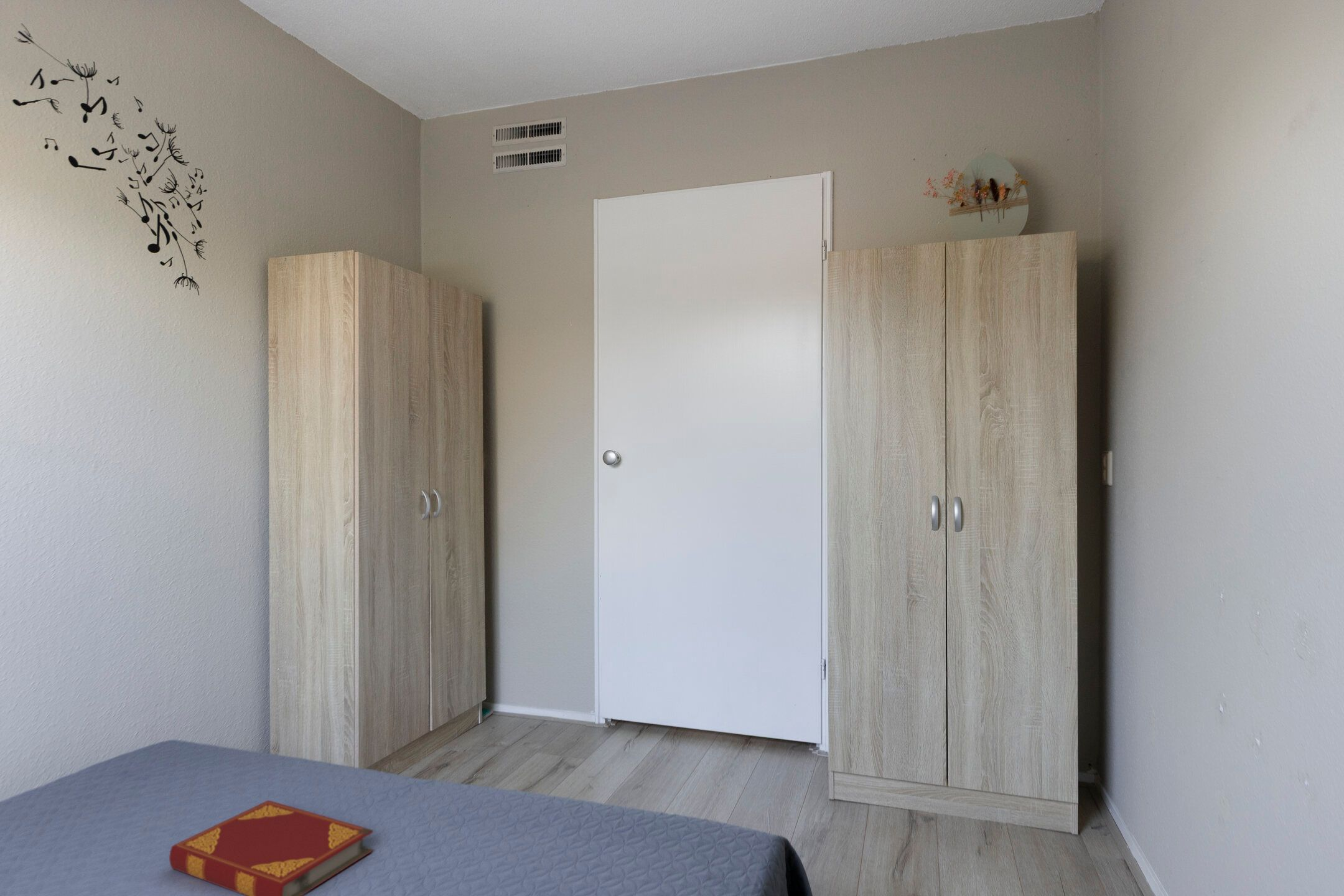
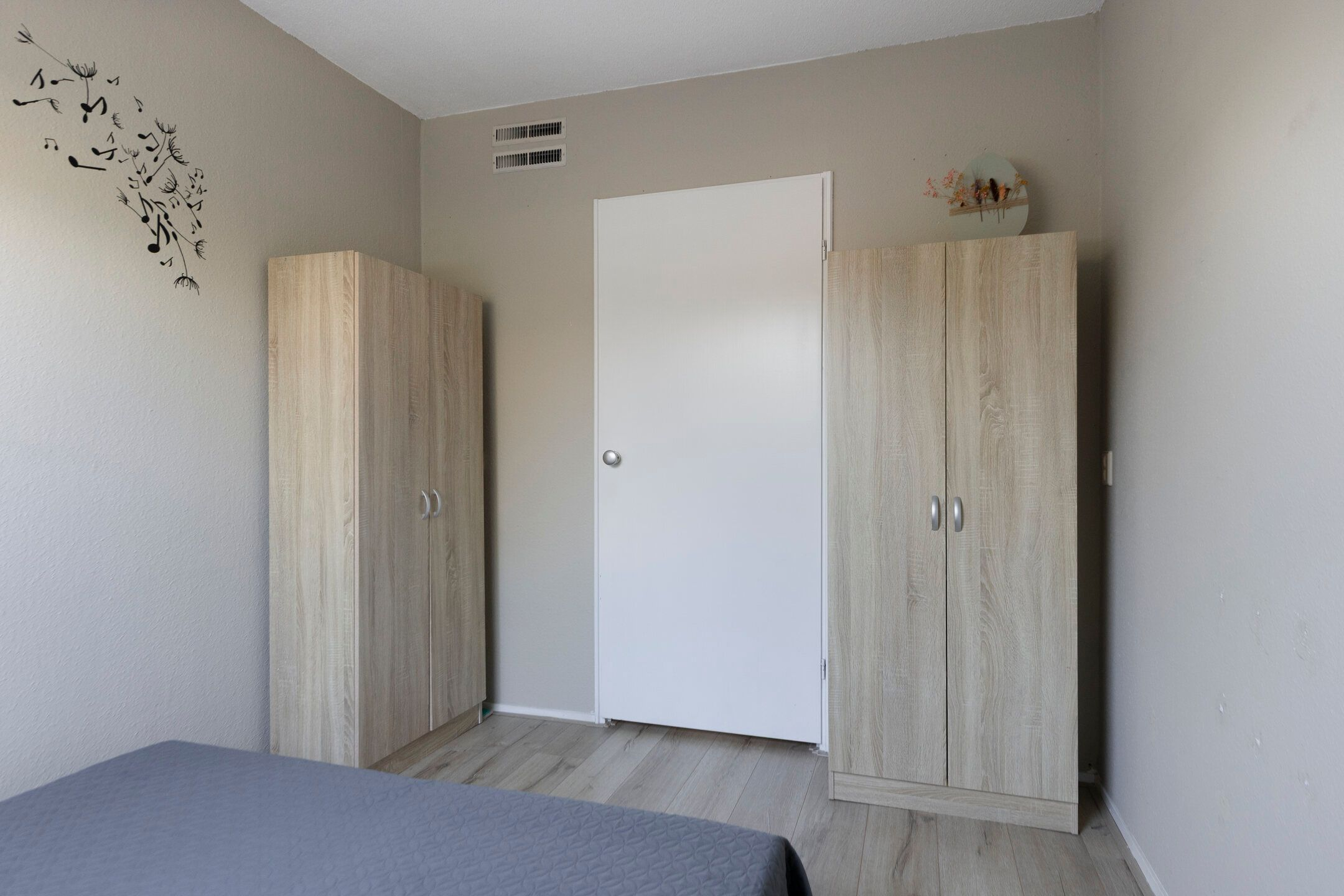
- hardback book [169,800,374,896]
